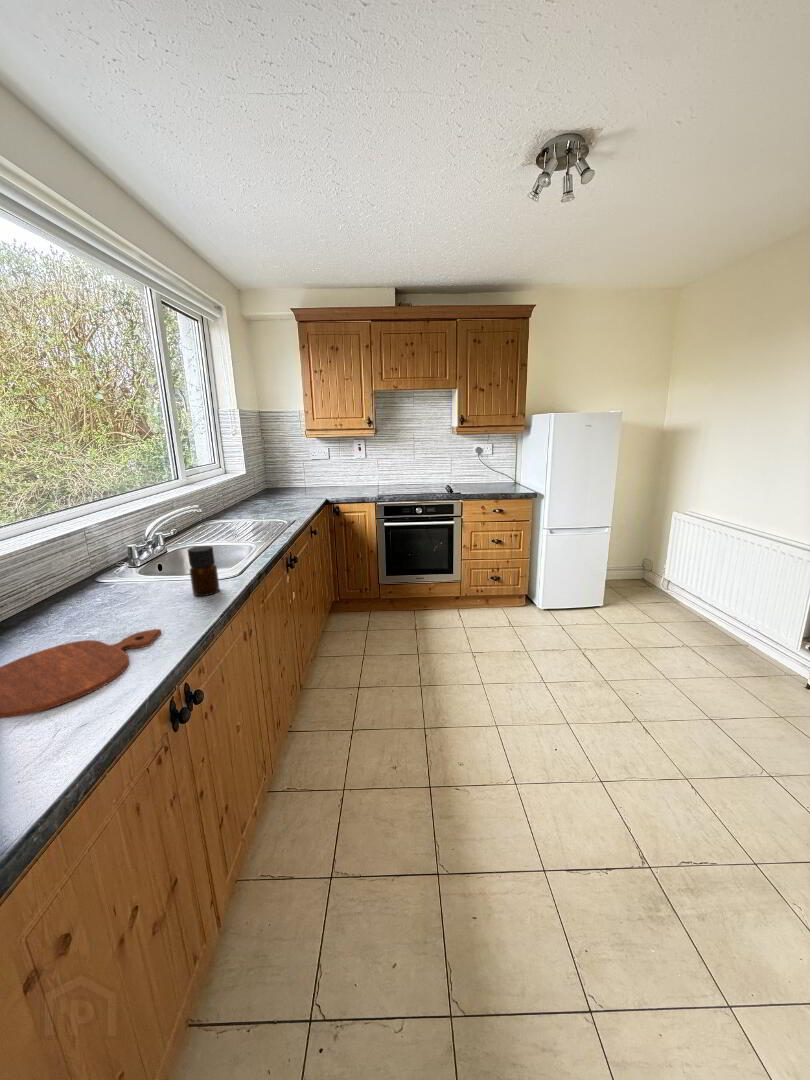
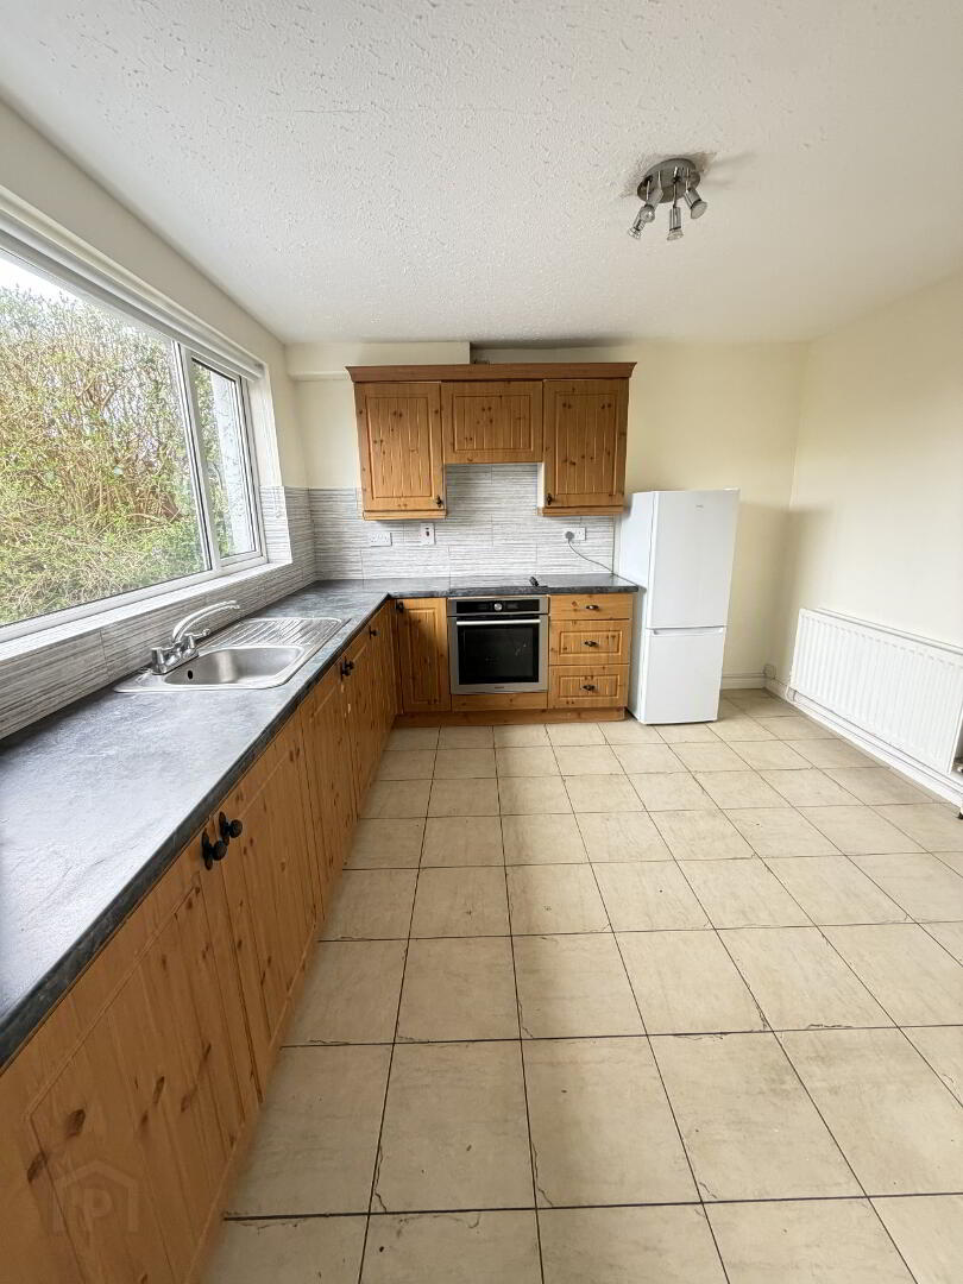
- bottle [187,545,221,597]
- cutting board [0,628,162,720]
